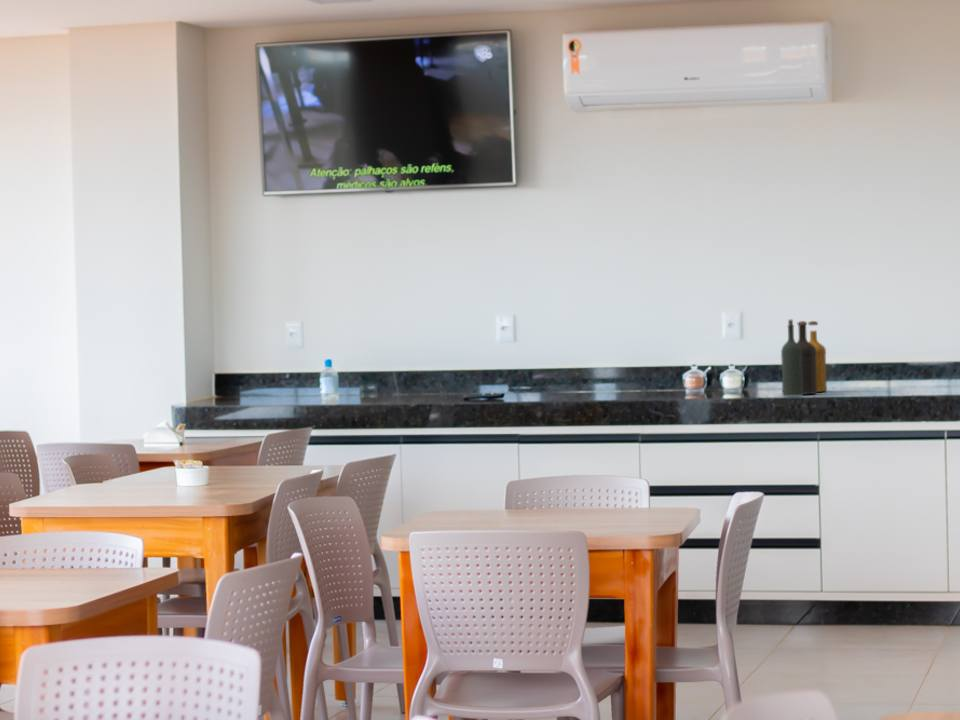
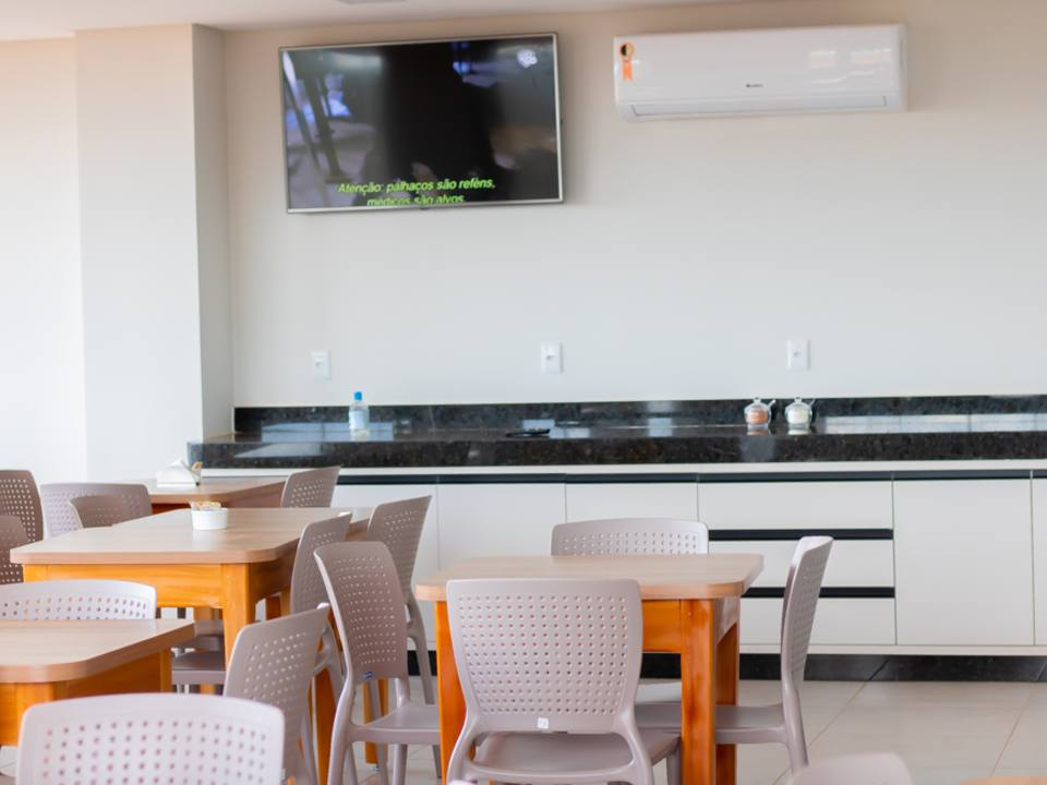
- bottle [780,319,828,397]
